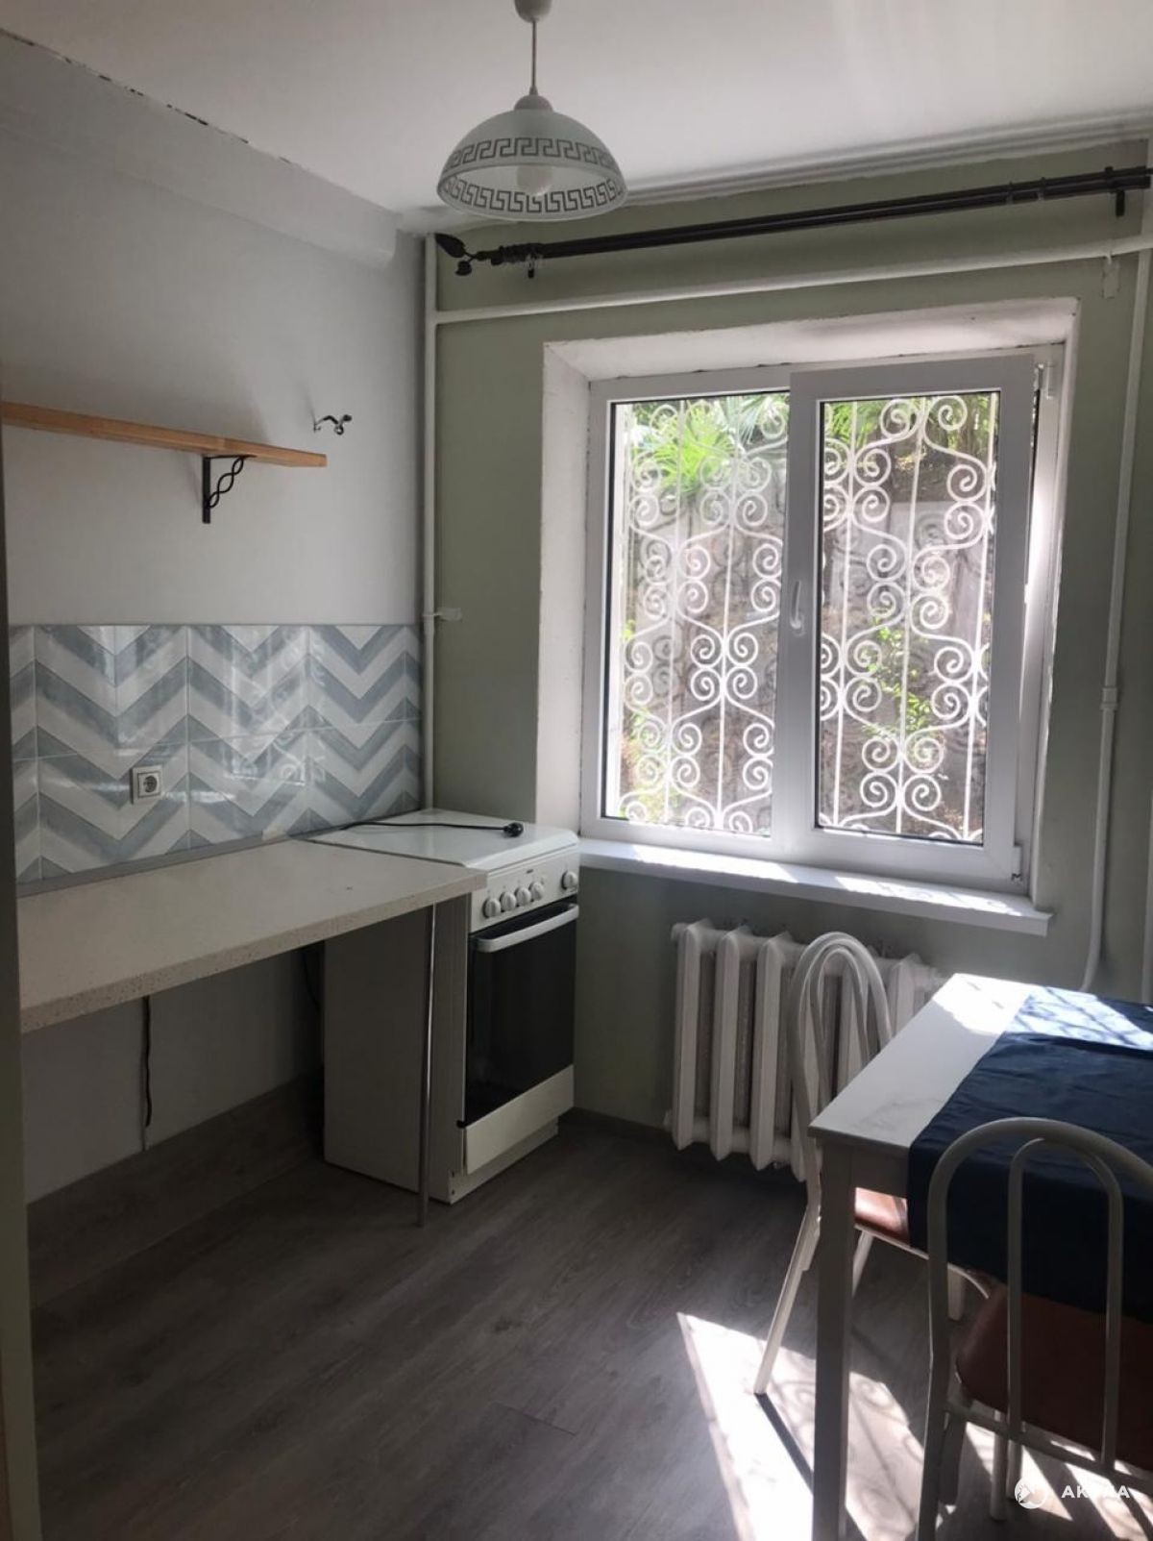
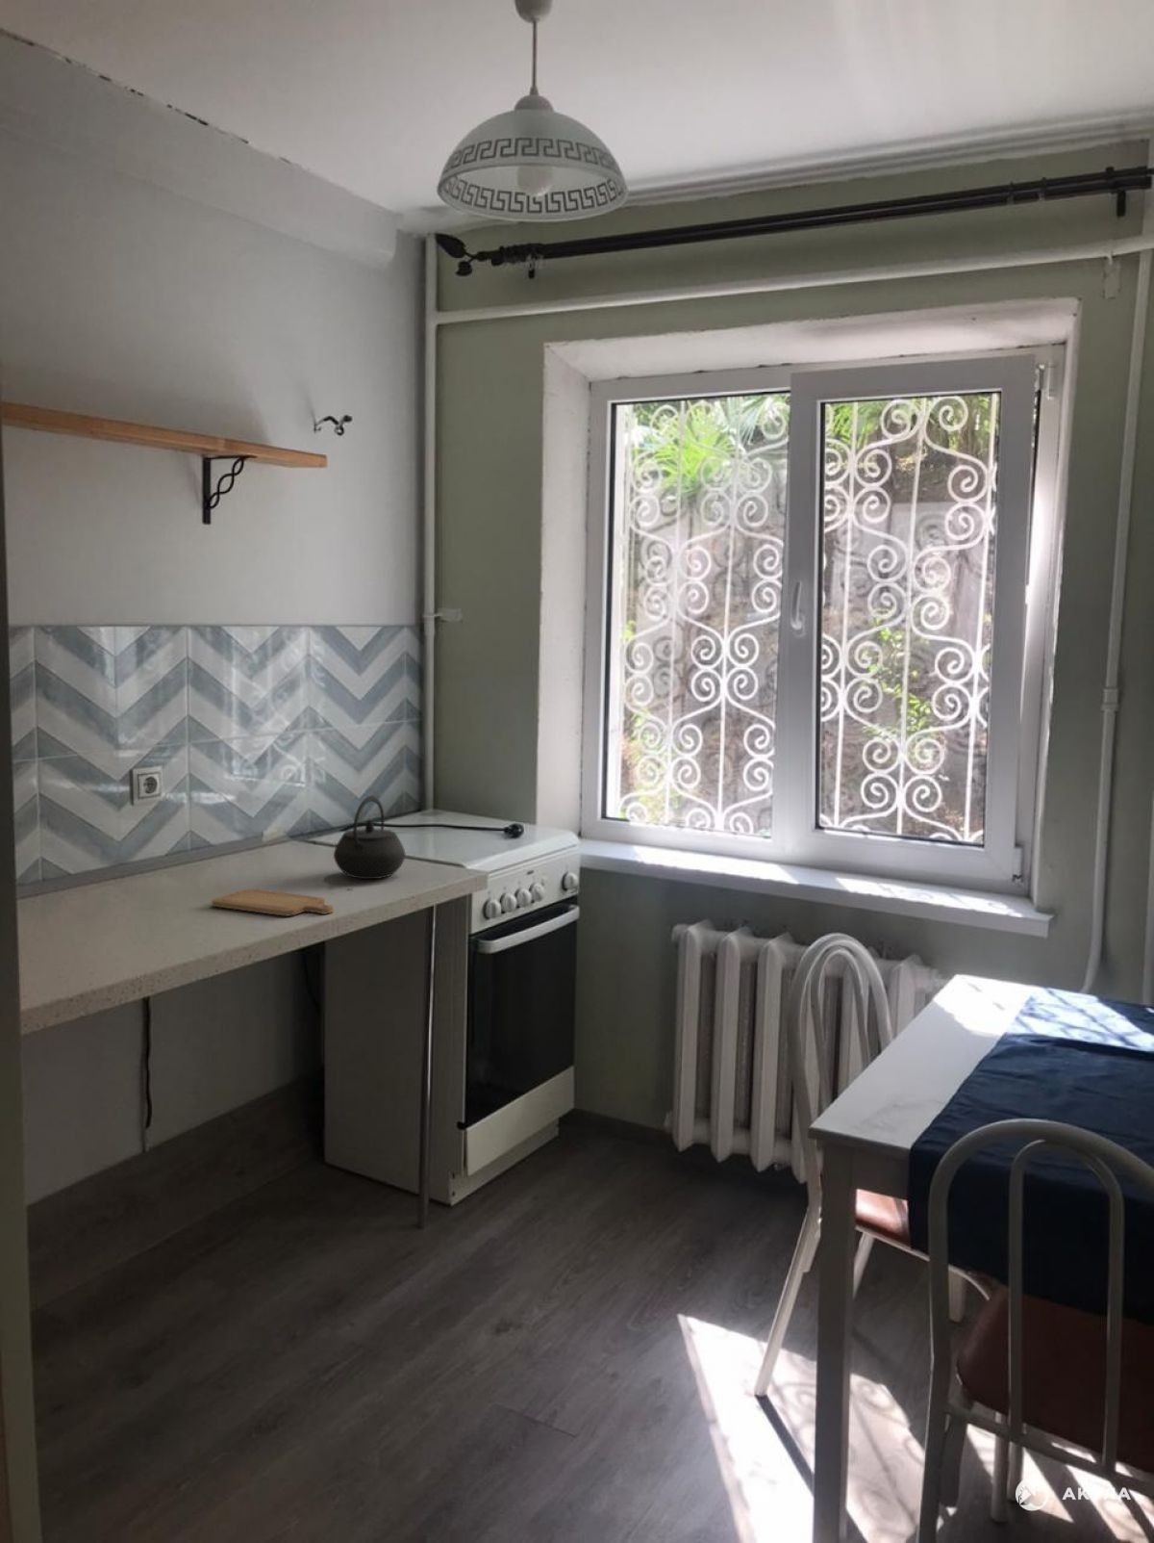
+ kettle [332,795,407,879]
+ chopping board [211,888,335,916]
